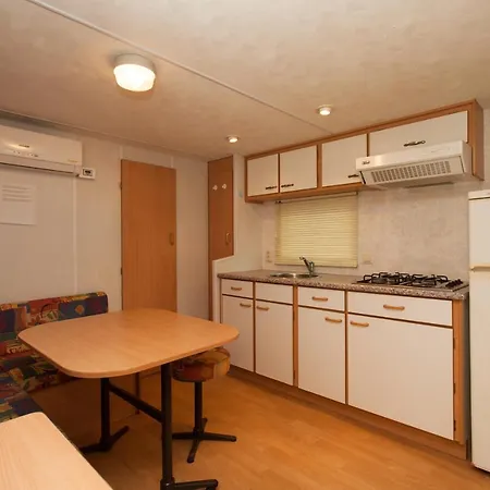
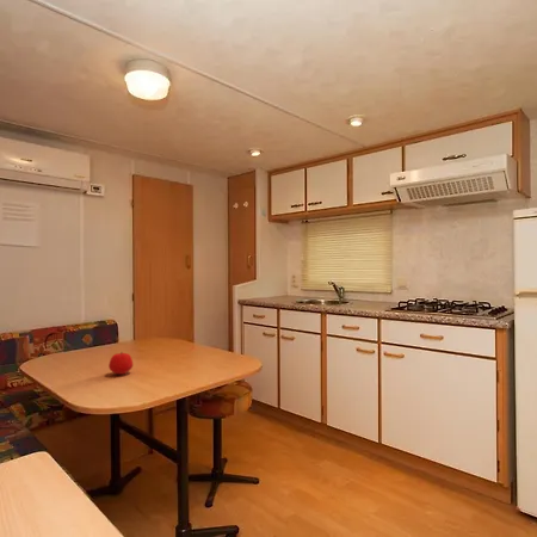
+ apple [107,352,134,376]
